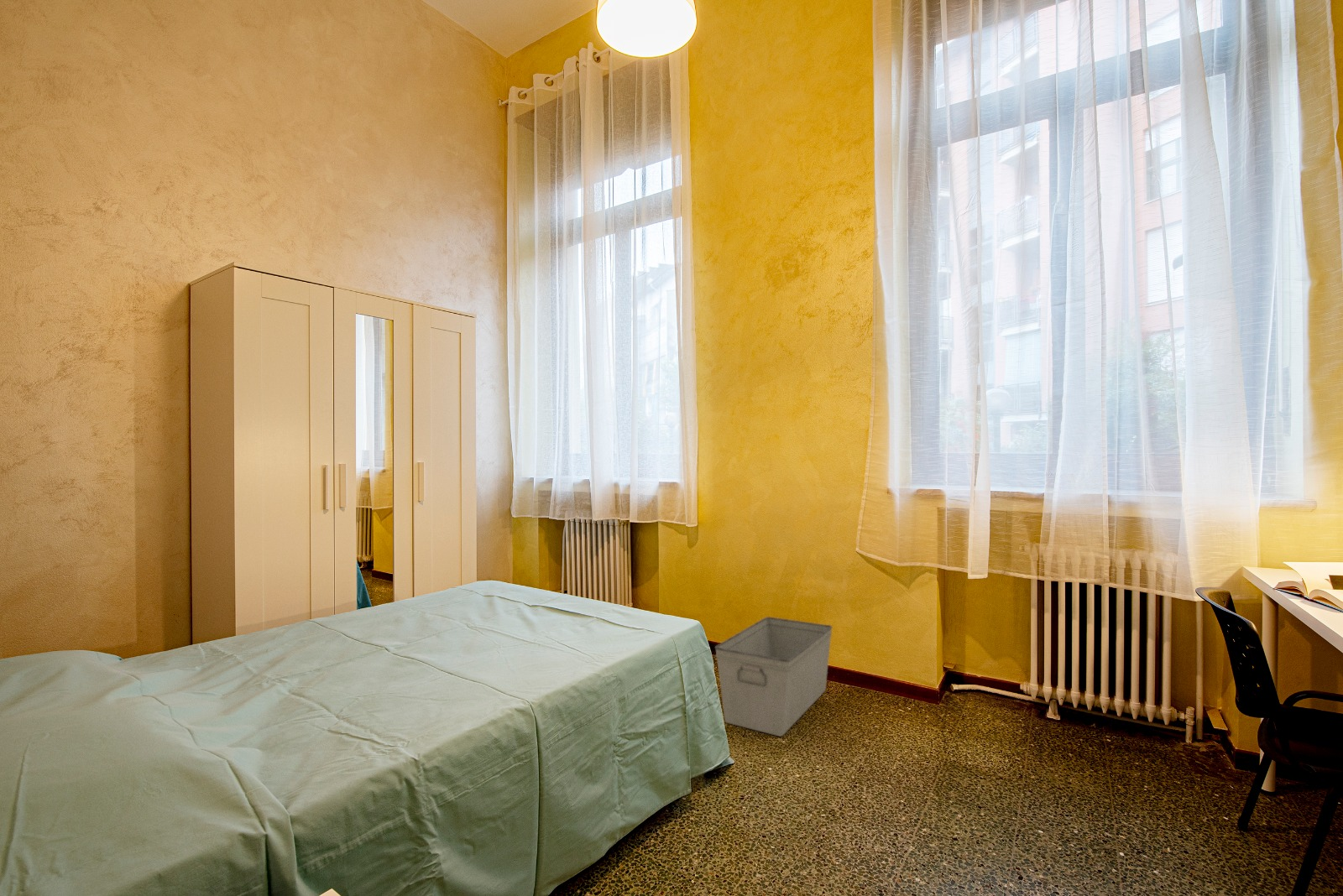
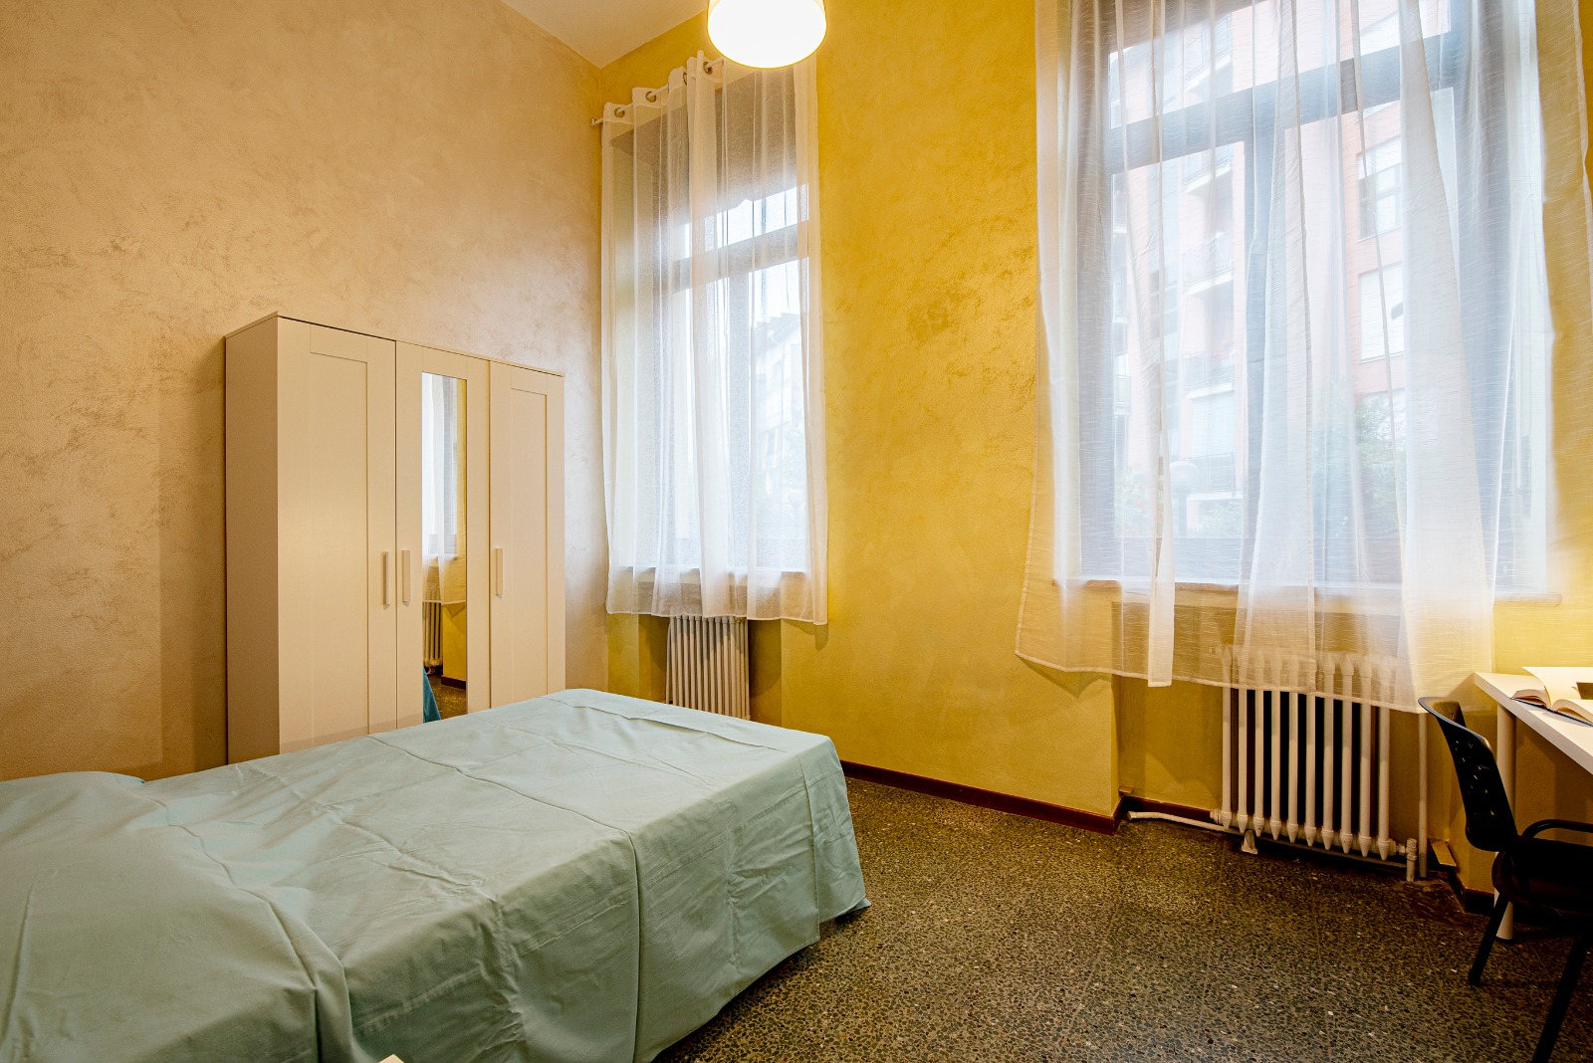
- storage bin [714,616,833,737]
